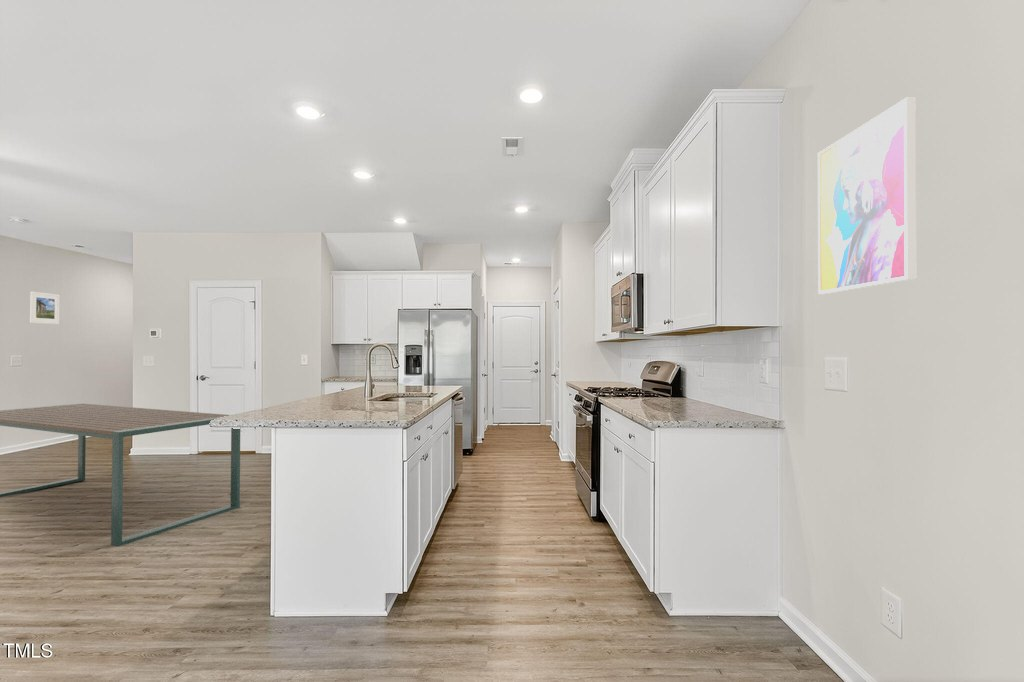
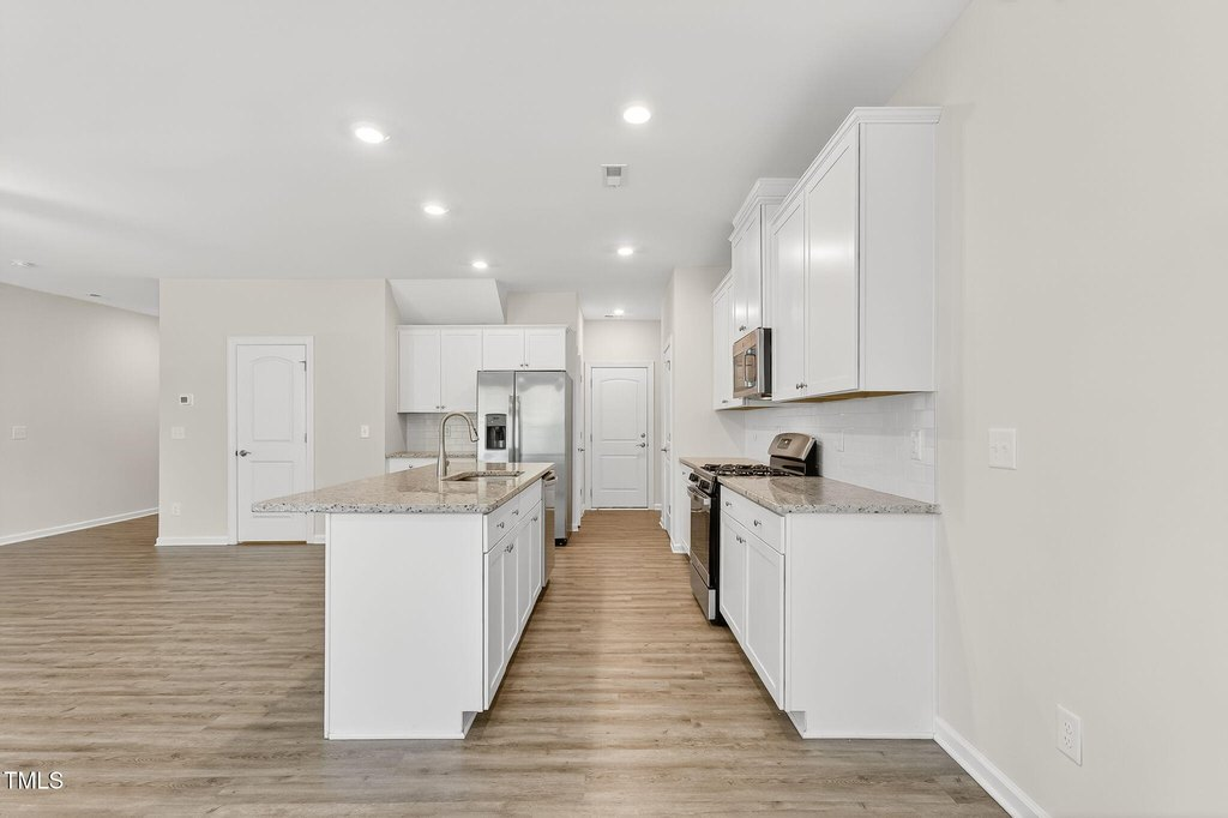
- dining table [0,402,241,547]
- wall art [817,97,917,295]
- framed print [29,290,61,325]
